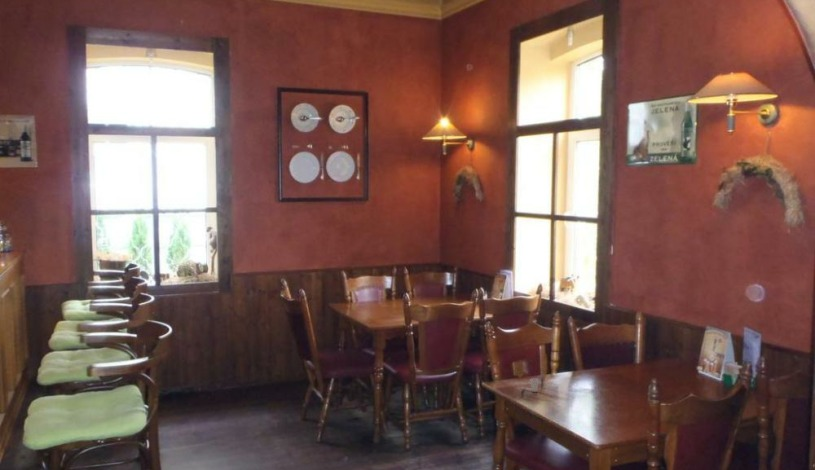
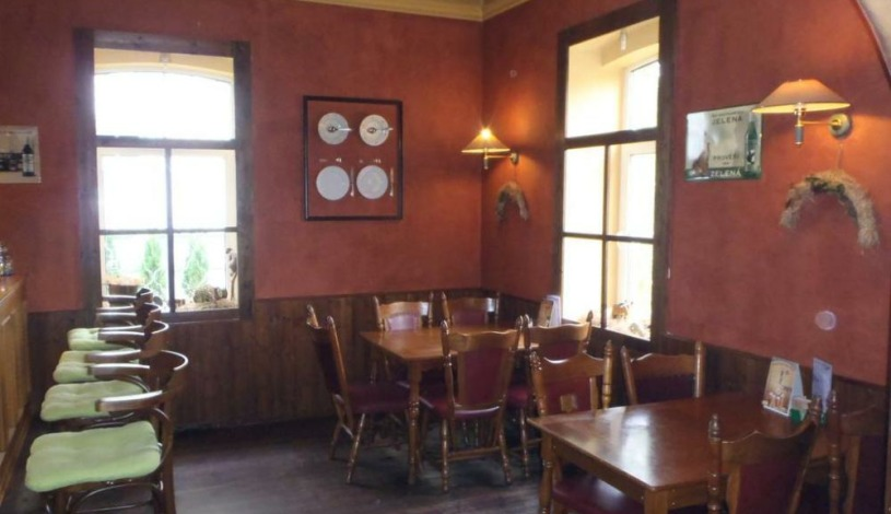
- cup [520,367,544,395]
